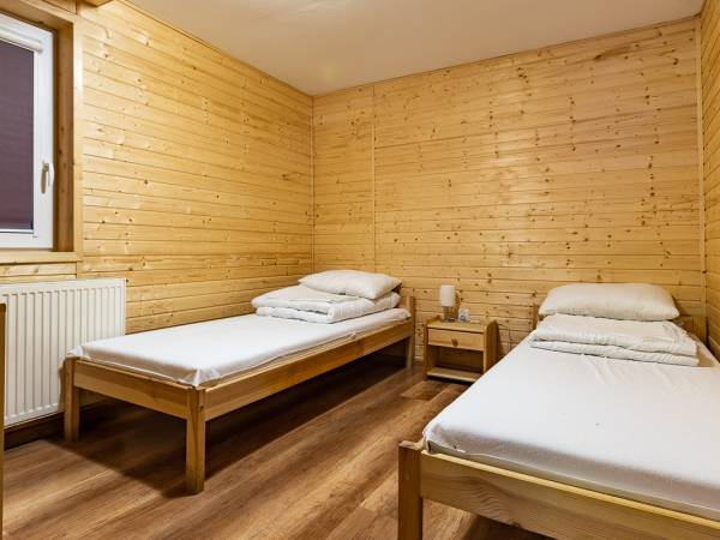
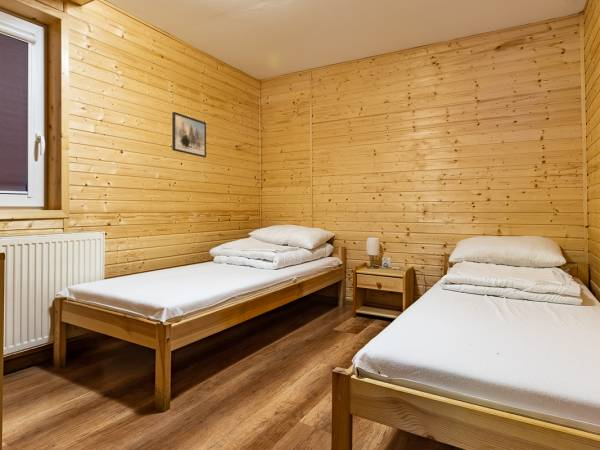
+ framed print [171,111,207,159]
